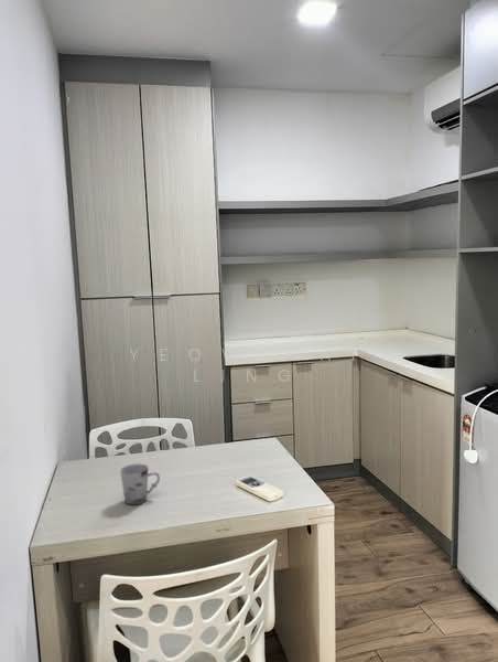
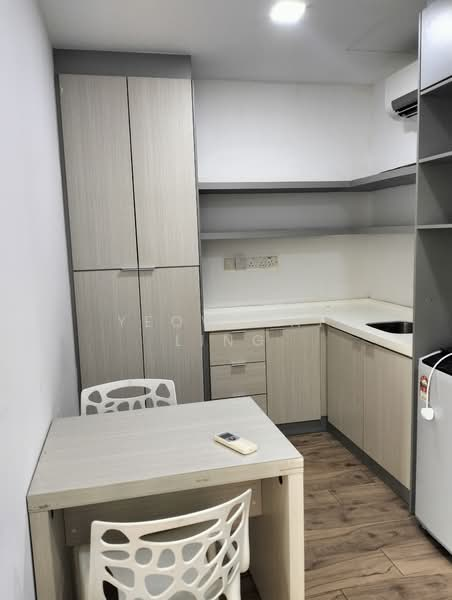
- cup [119,462,161,505]
